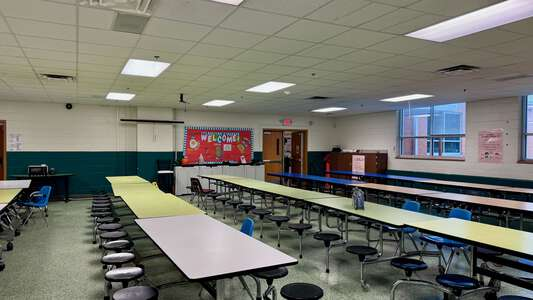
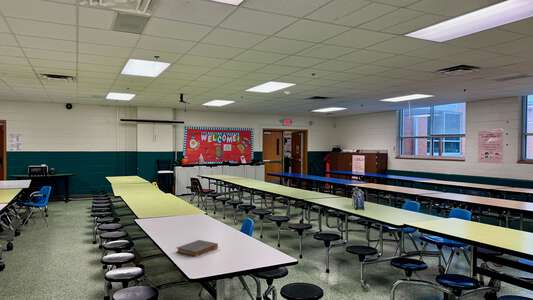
+ book [175,239,219,258]
